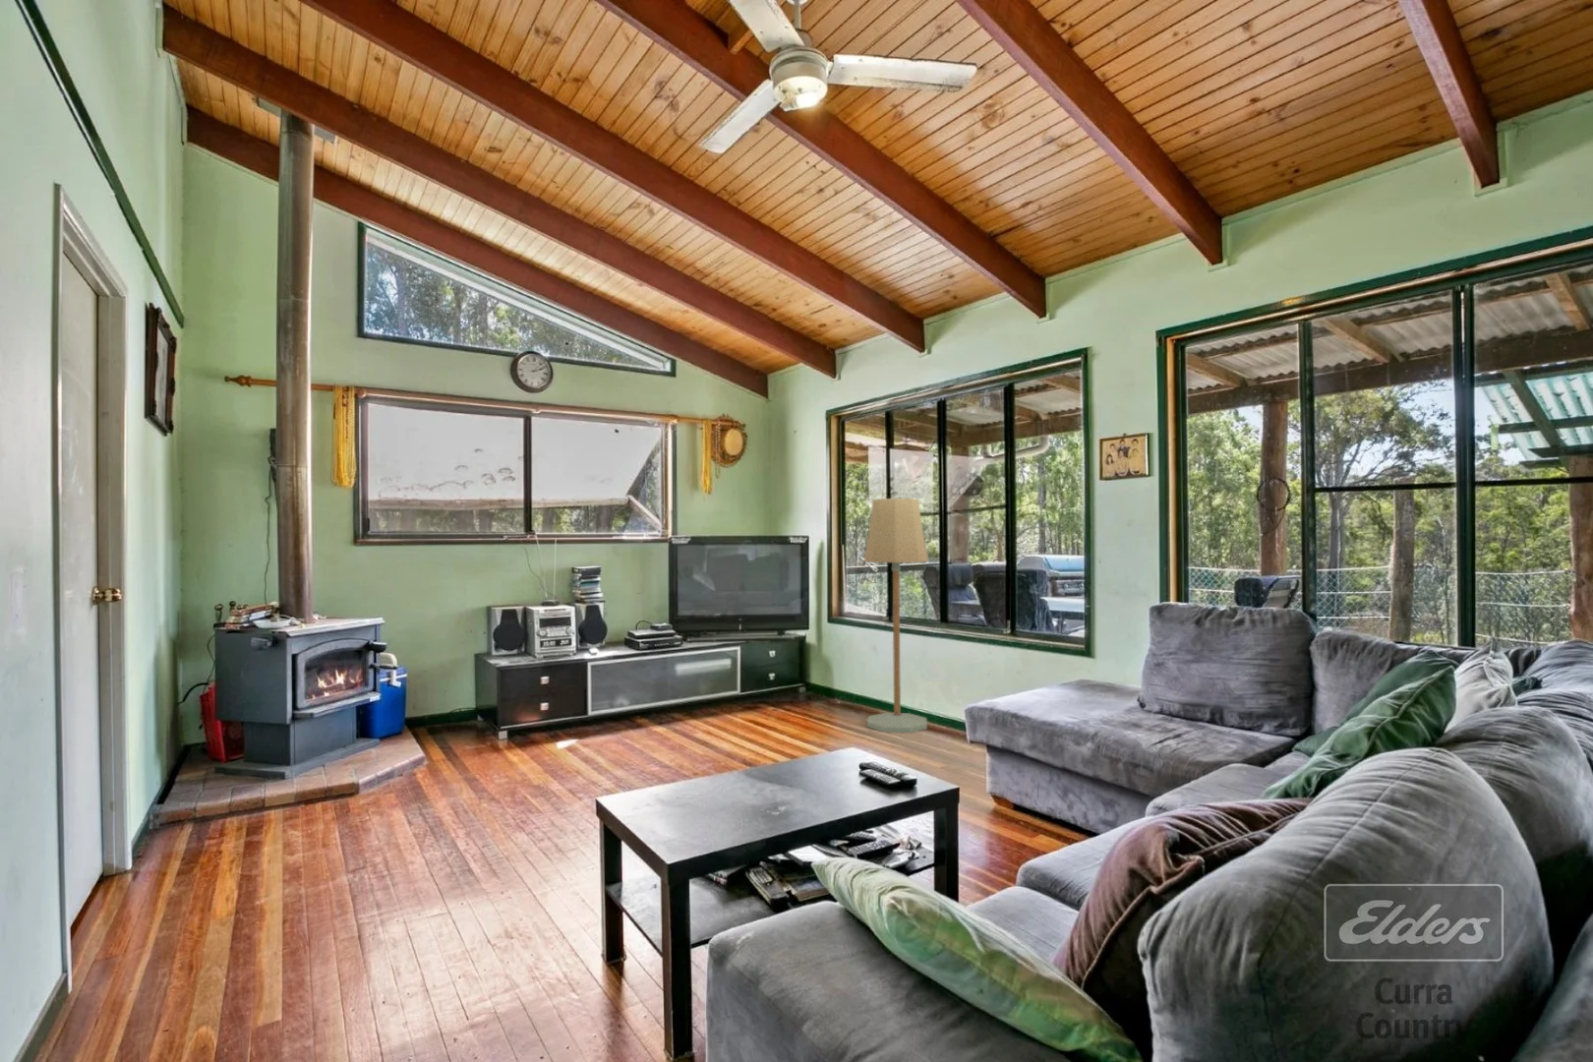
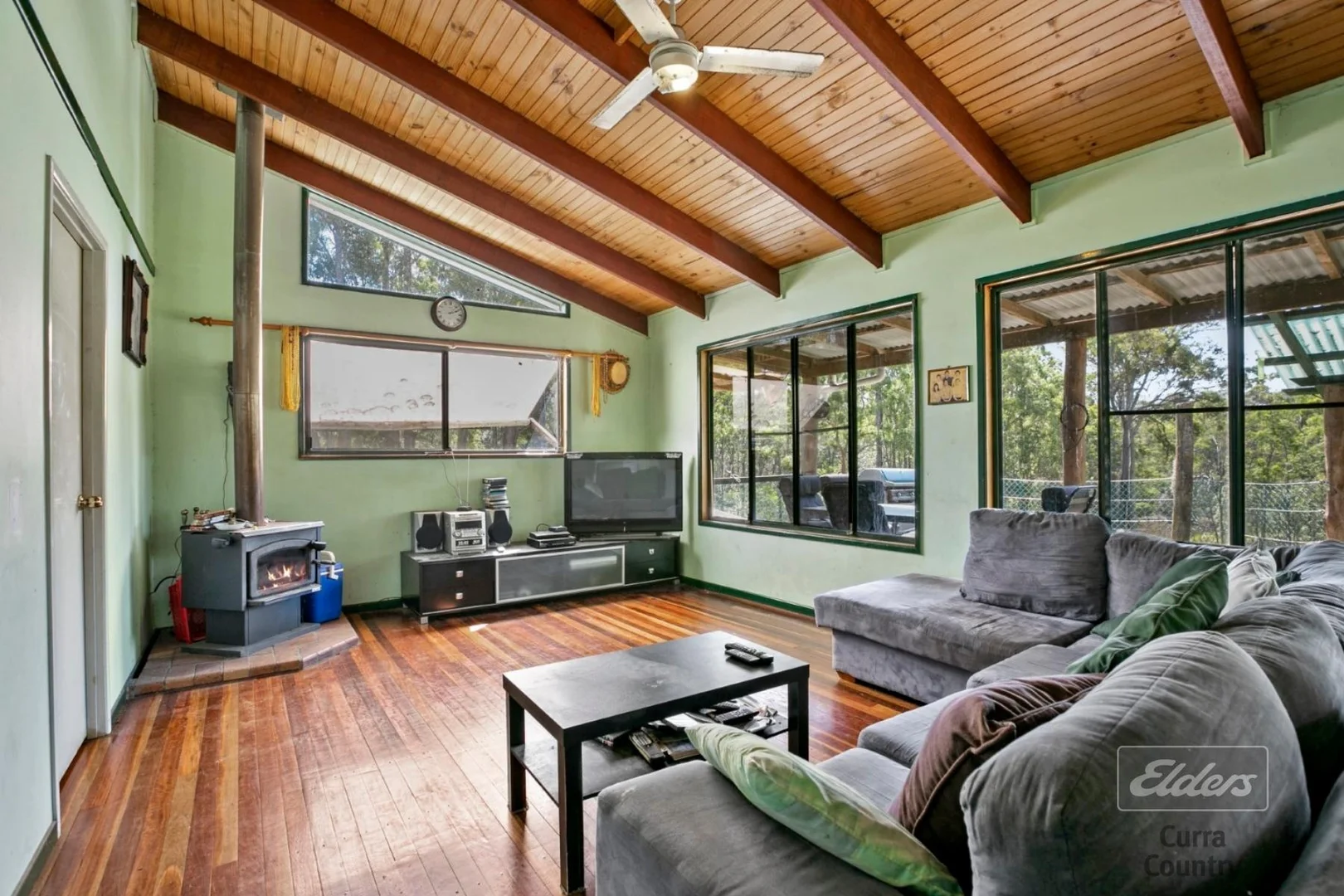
- floor lamp [863,498,929,734]
